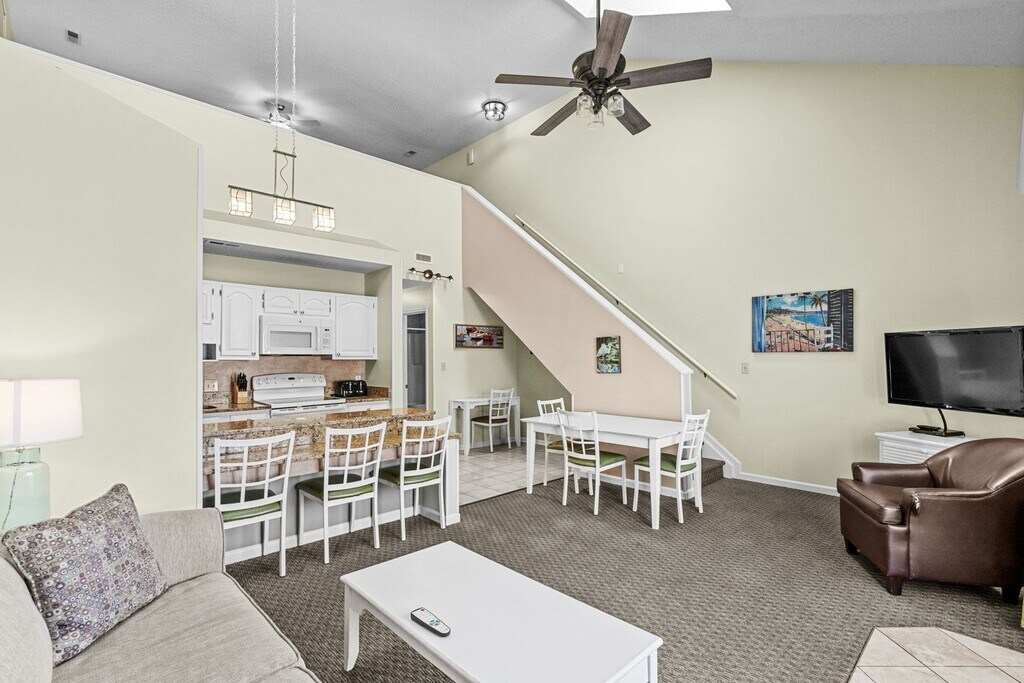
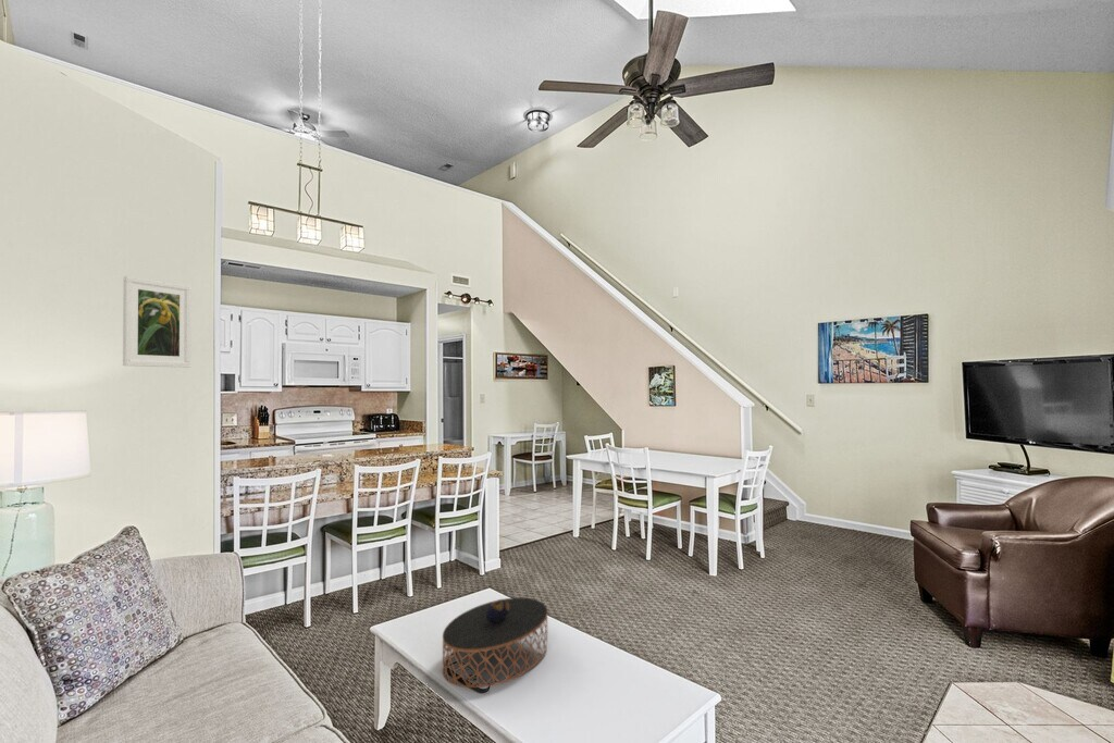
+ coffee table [442,596,548,689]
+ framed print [122,275,193,369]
